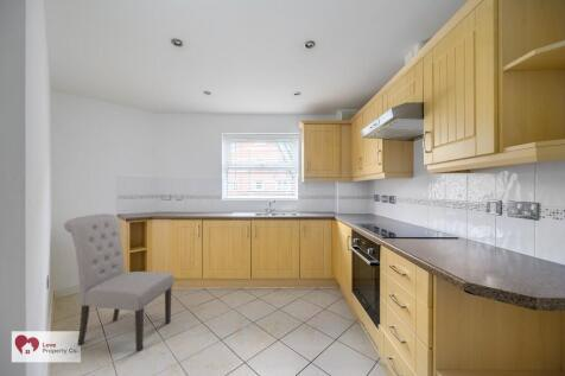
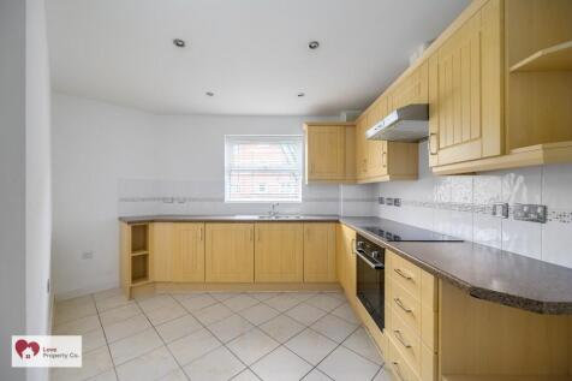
- chair [63,212,174,352]
